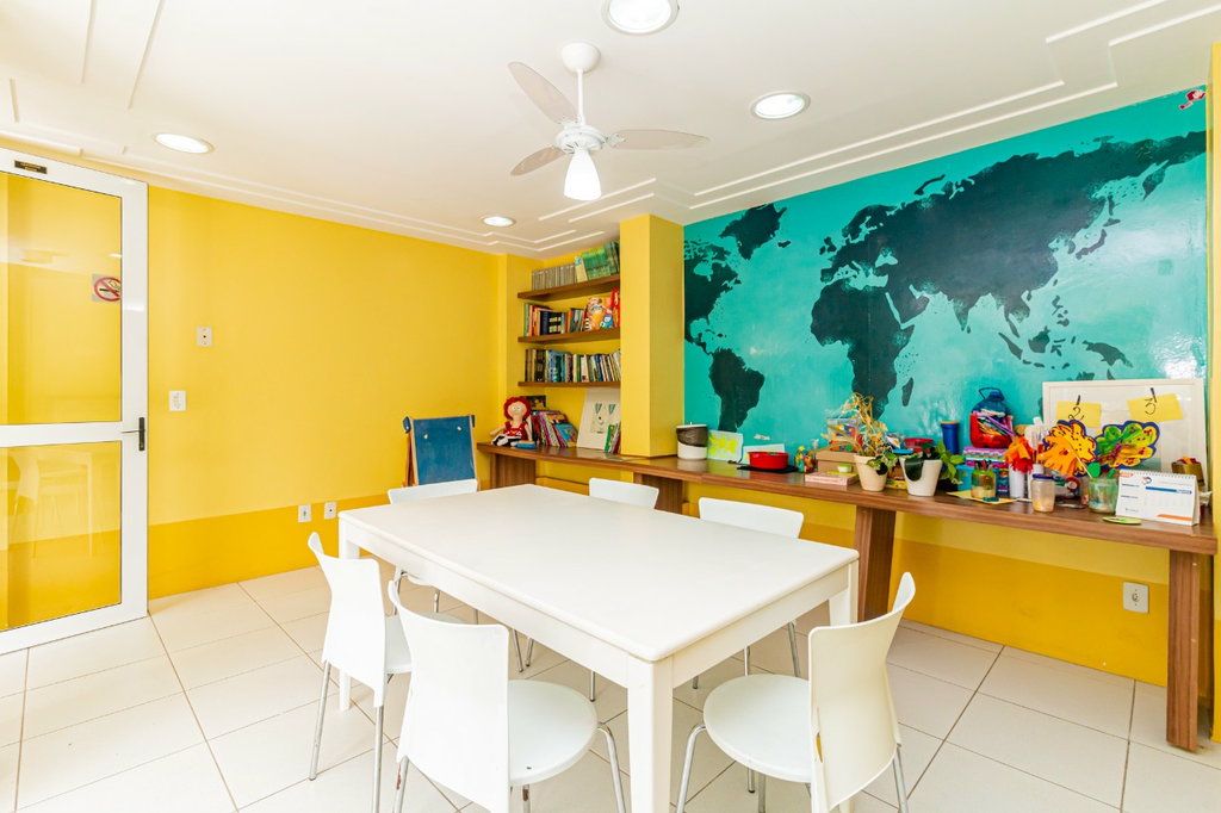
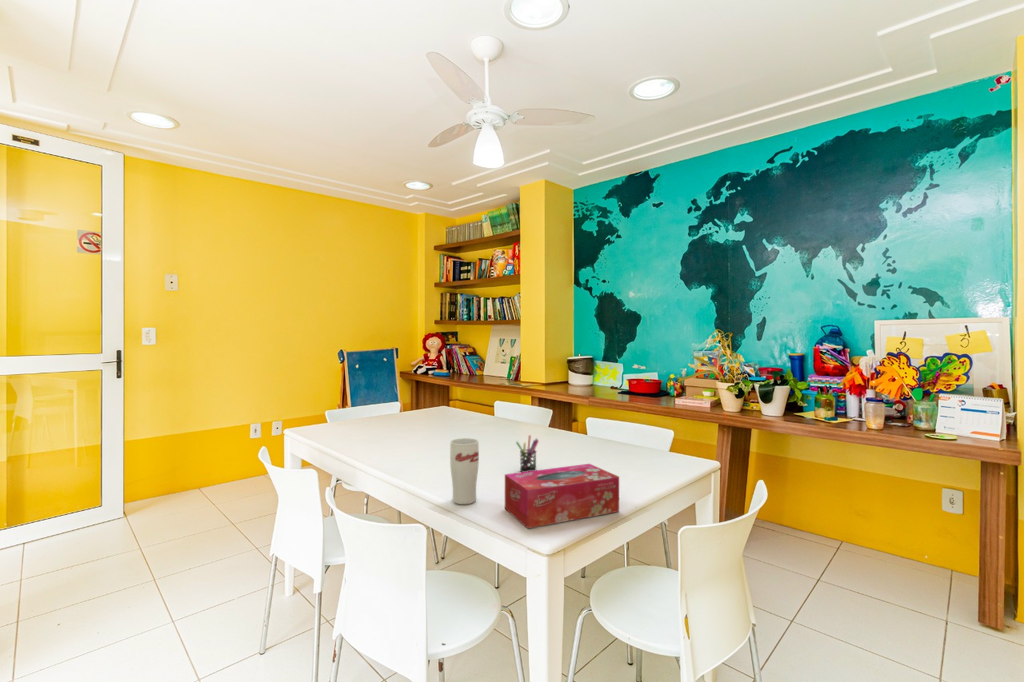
+ pen holder [515,434,540,472]
+ tissue box [504,463,620,529]
+ cup [449,437,480,505]
